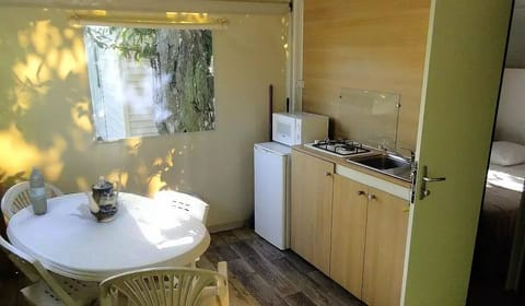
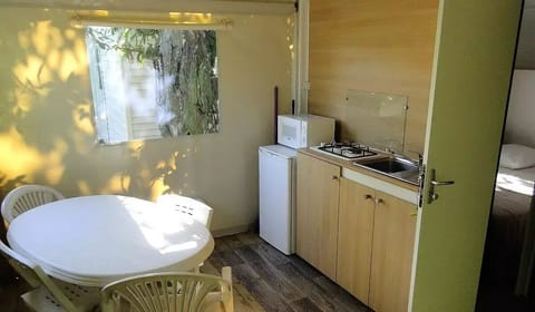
- teapot [83,175,121,223]
- water bottle [28,166,48,215]
